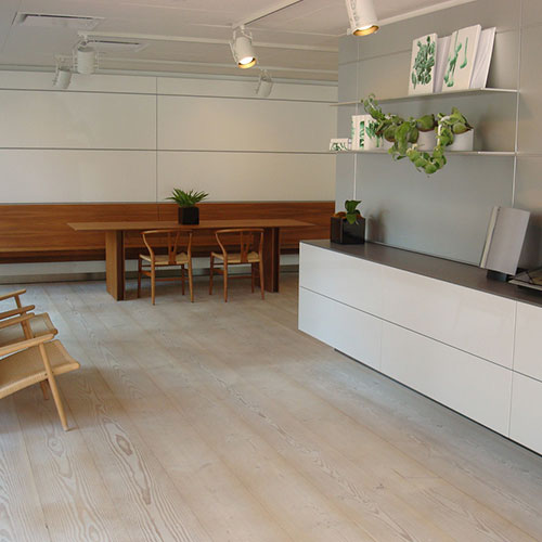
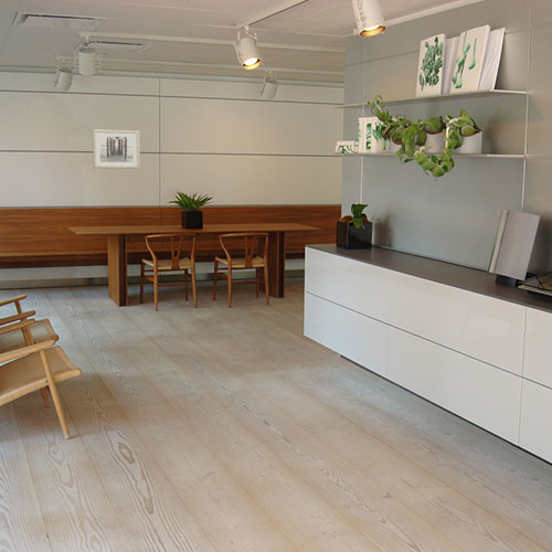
+ wall art [92,128,141,170]
